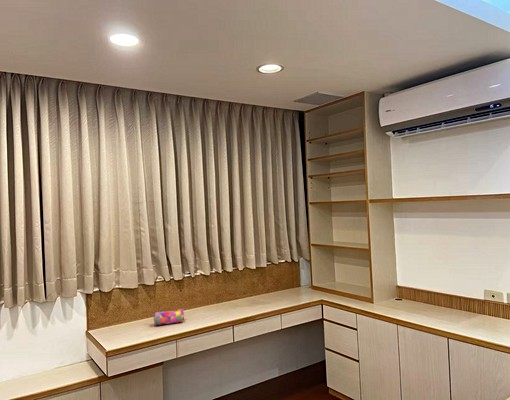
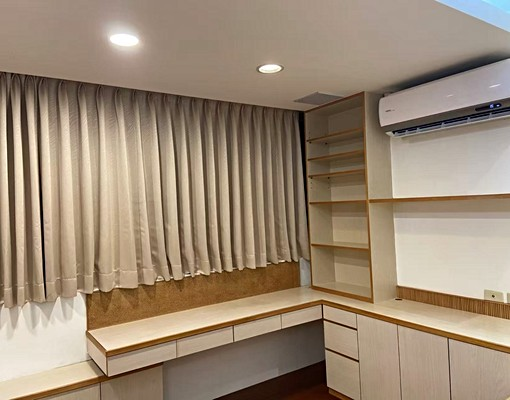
- pencil case [153,308,185,326]
